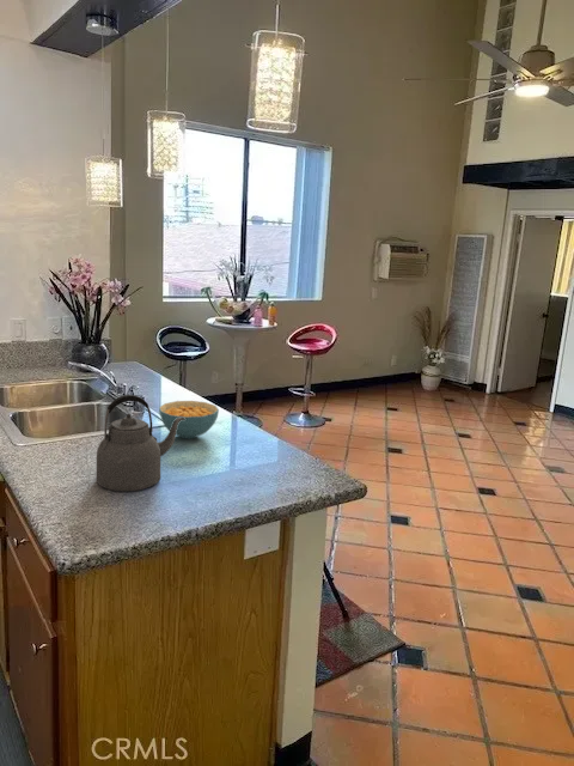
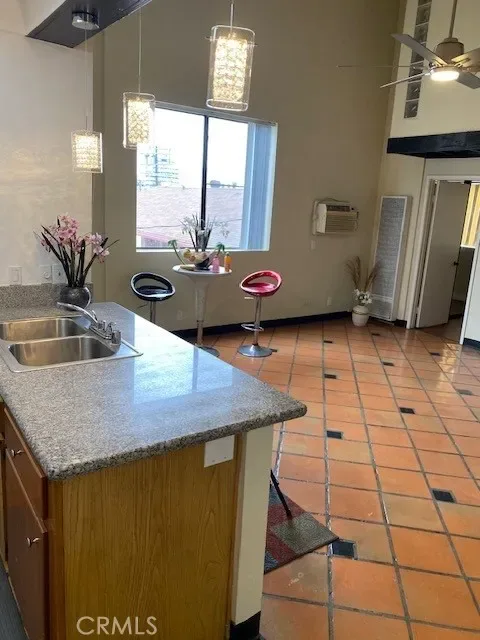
- kettle [94,394,185,492]
- cereal bowl [158,400,220,440]
